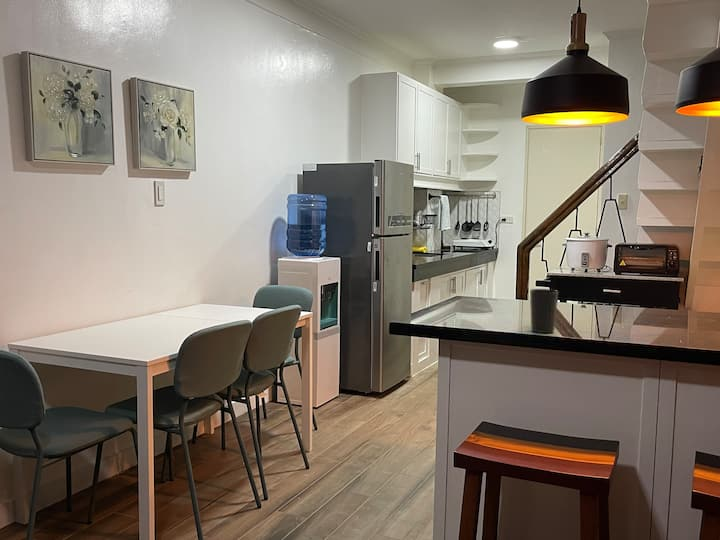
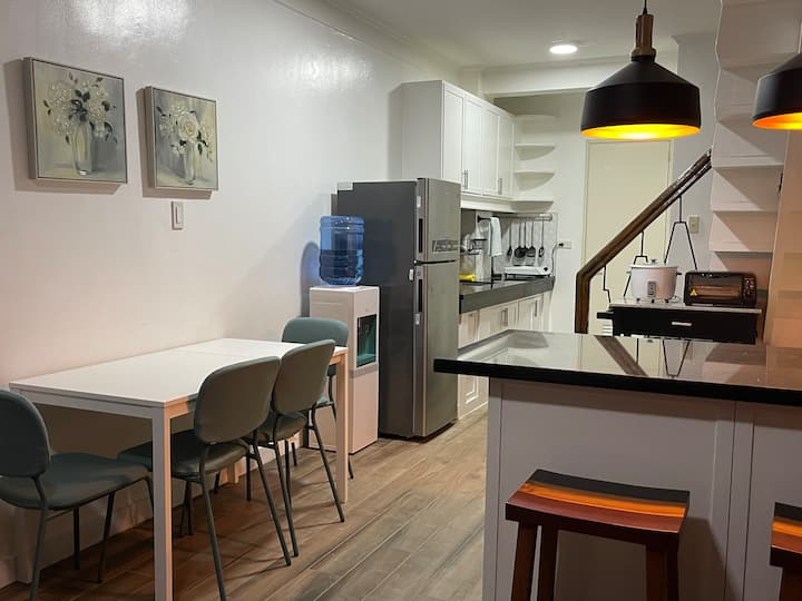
- cup [529,288,559,334]
